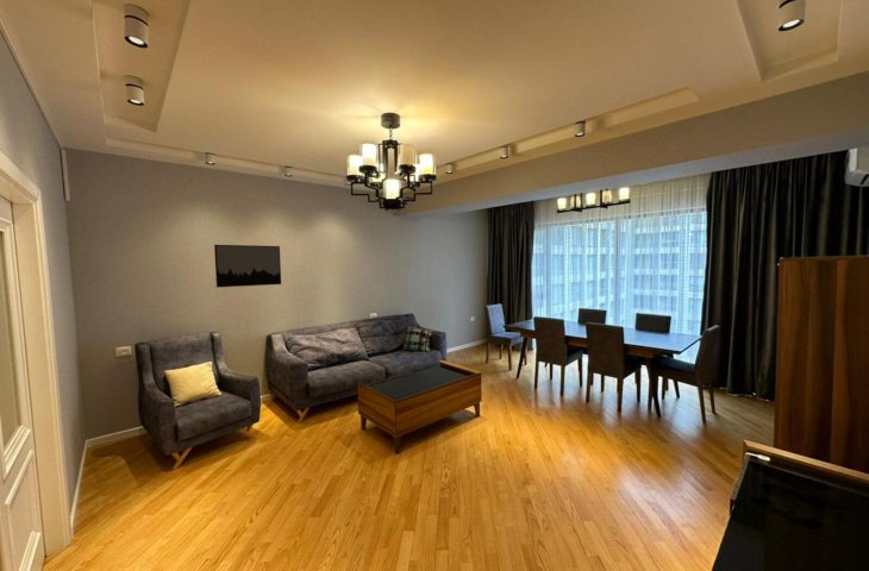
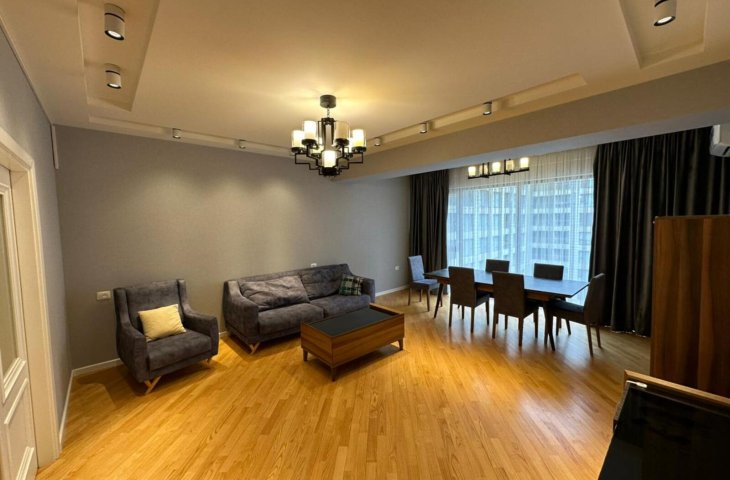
- wall art [213,244,282,289]
